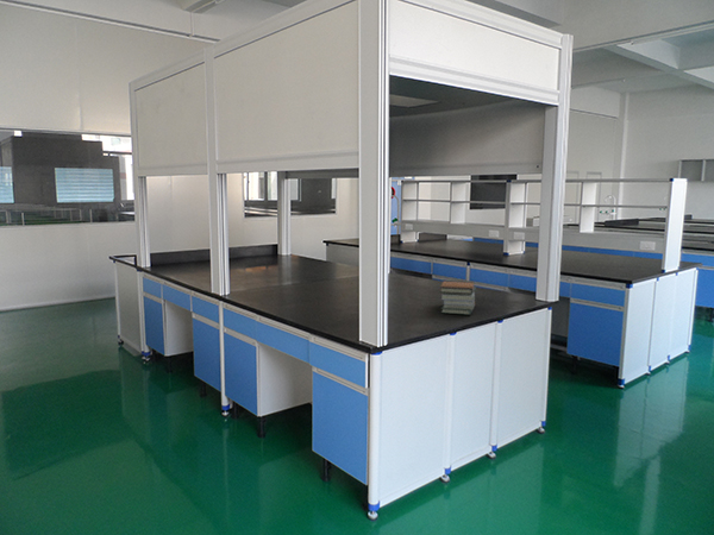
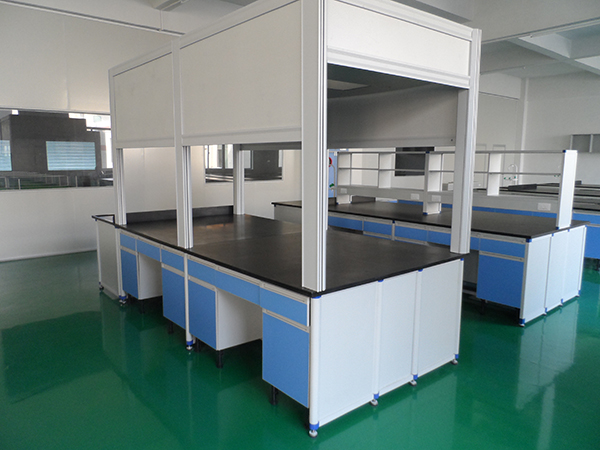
- book stack [438,279,477,316]
